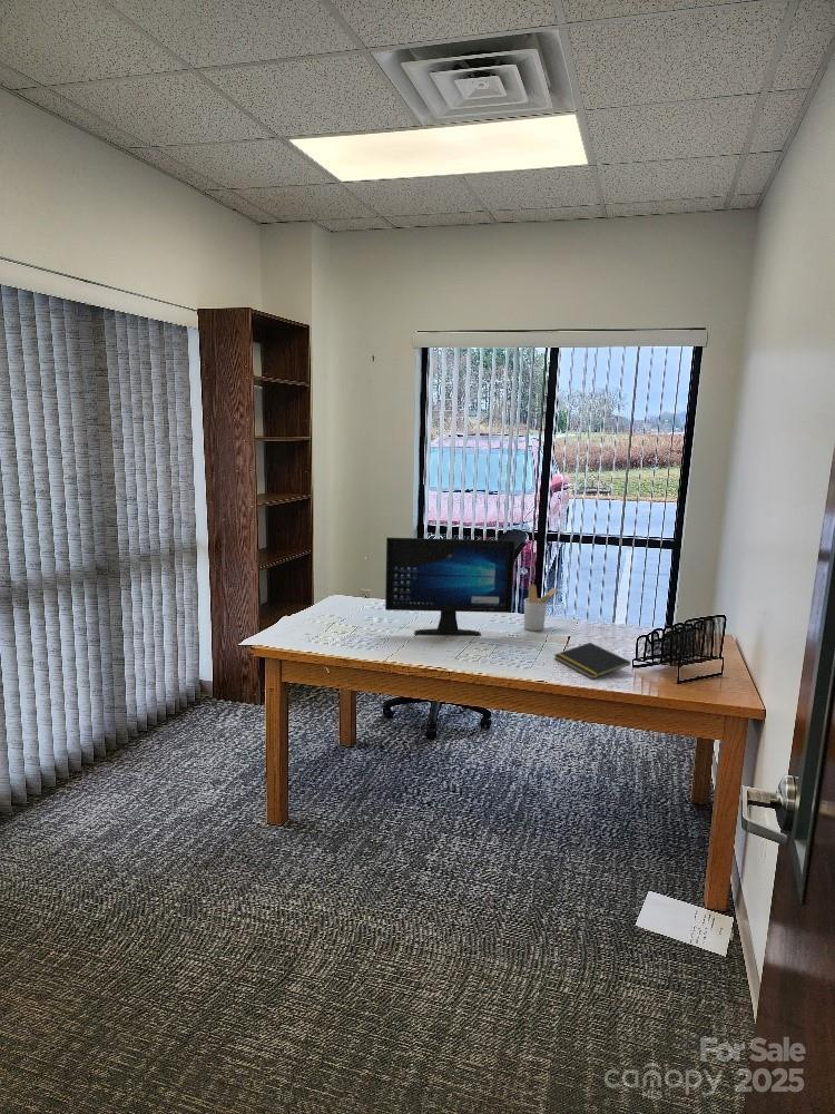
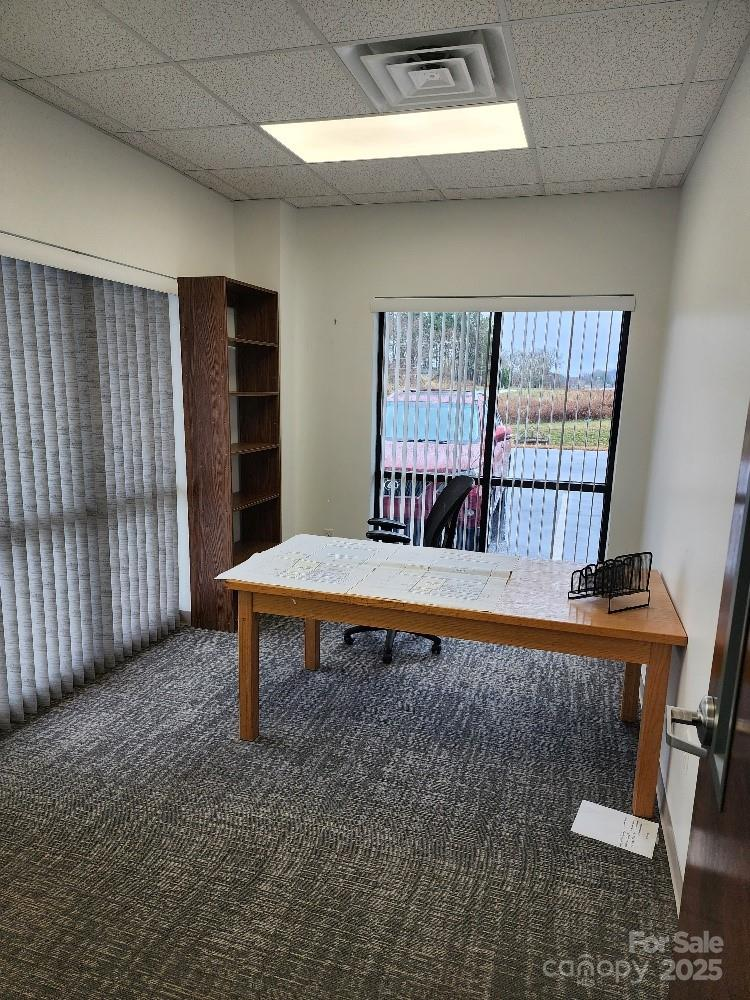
- utensil holder [523,584,558,632]
- notepad [553,642,631,680]
- computer monitor [384,537,517,636]
